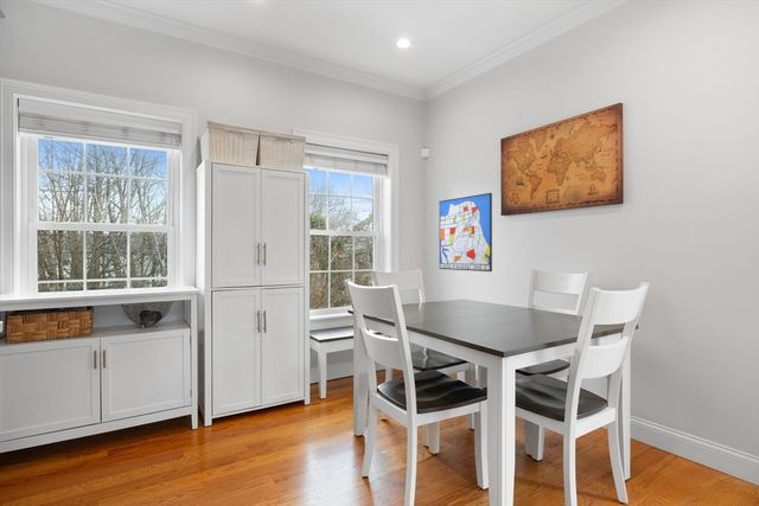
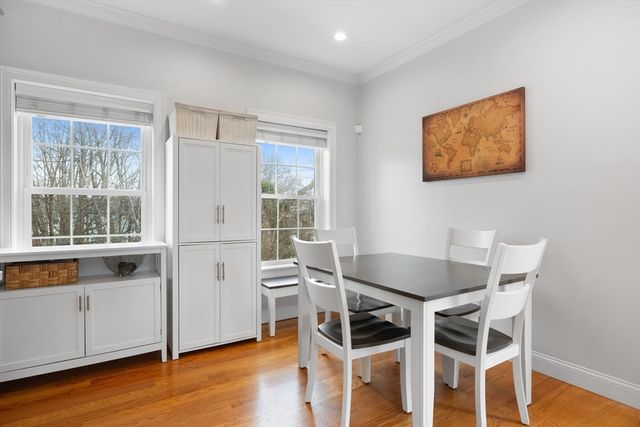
- wall art [439,192,493,273]
